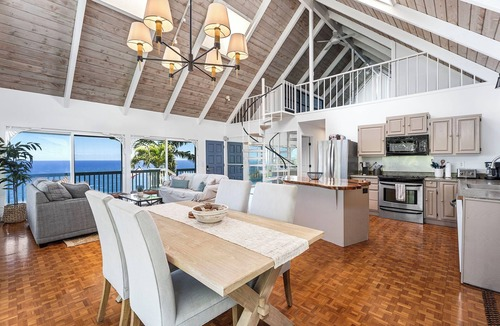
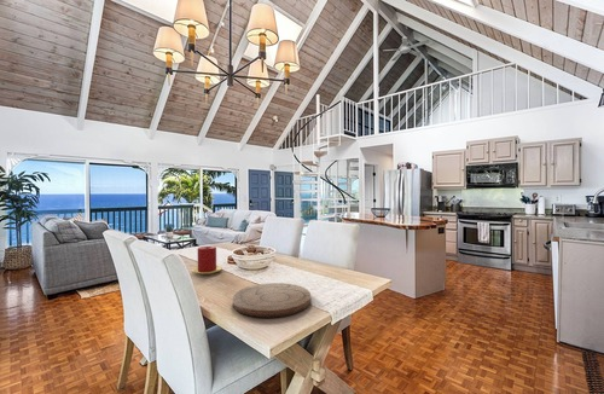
+ candle [191,245,223,276]
+ cutting board [232,282,312,319]
